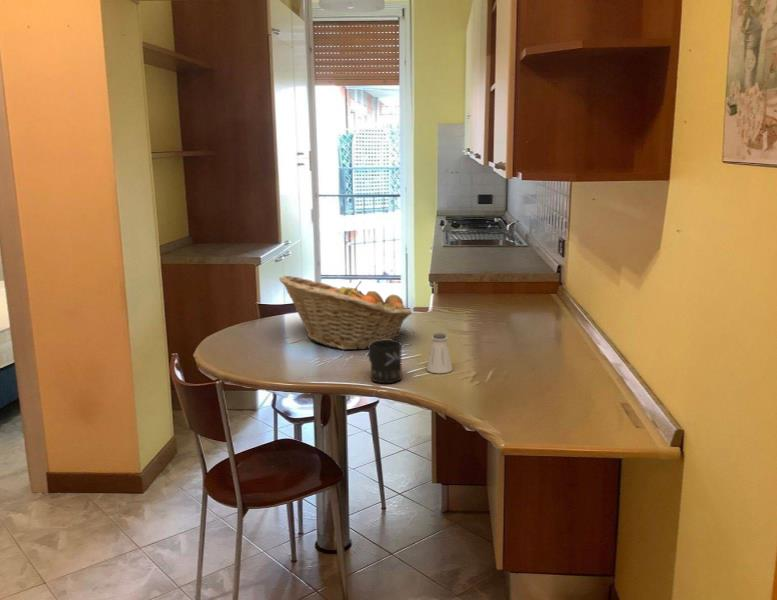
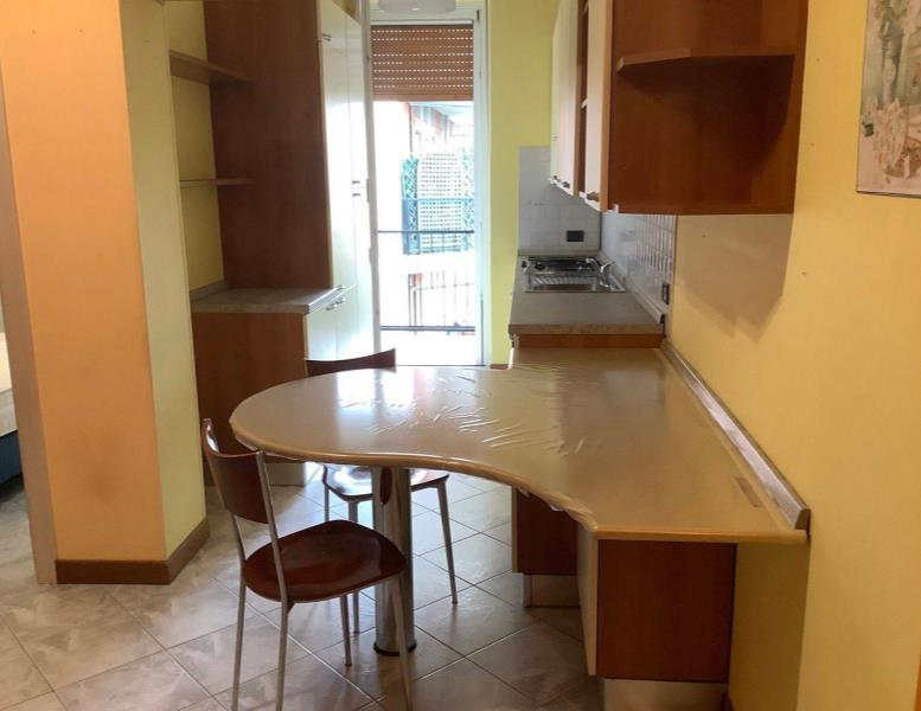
- fruit basket [278,275,413,351]
- saltshaker [426,332,453,374]
- mug [367,339,403,384]
